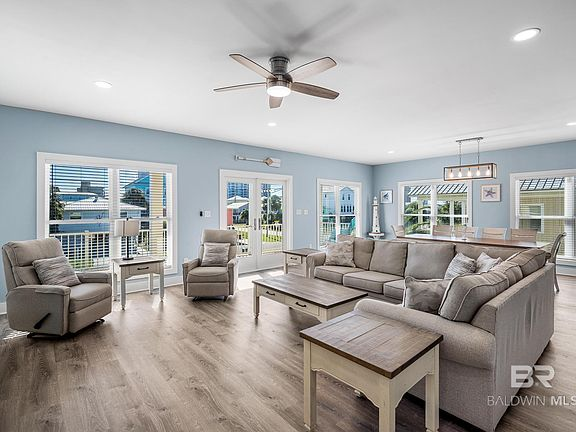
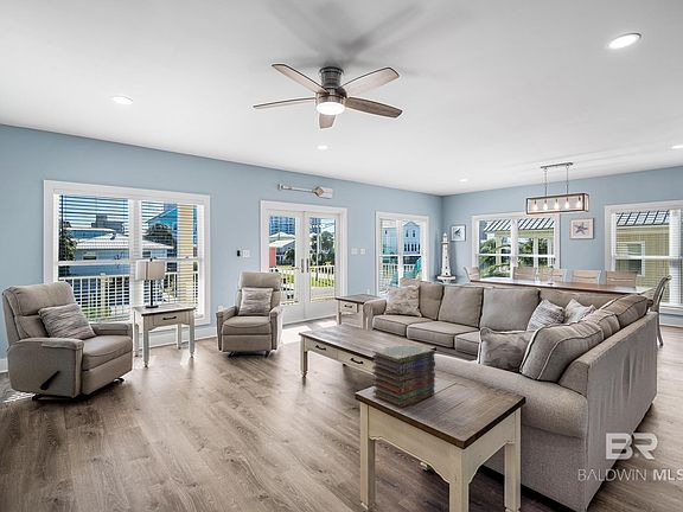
+ book stack [371,343,436,409]
